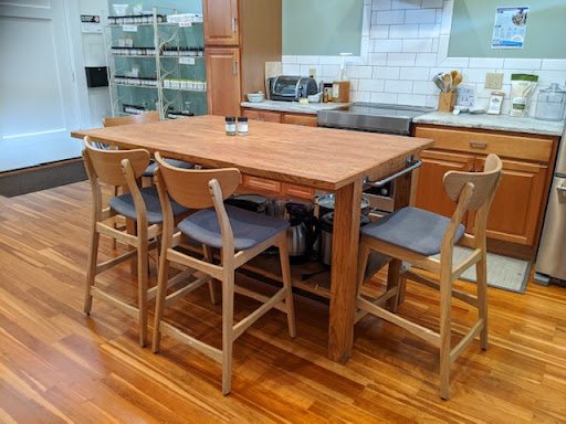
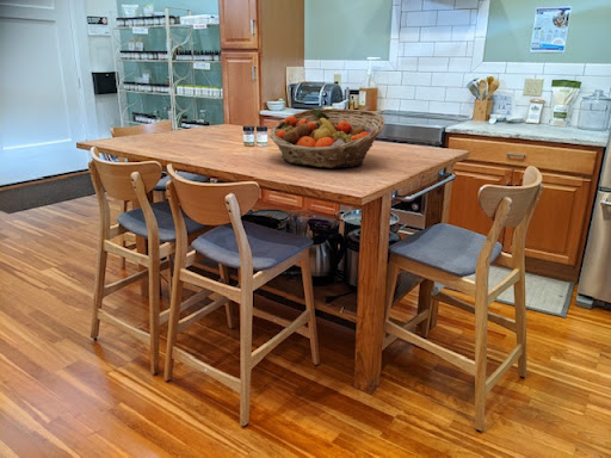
+ fruit basket [269,107,385,169]
